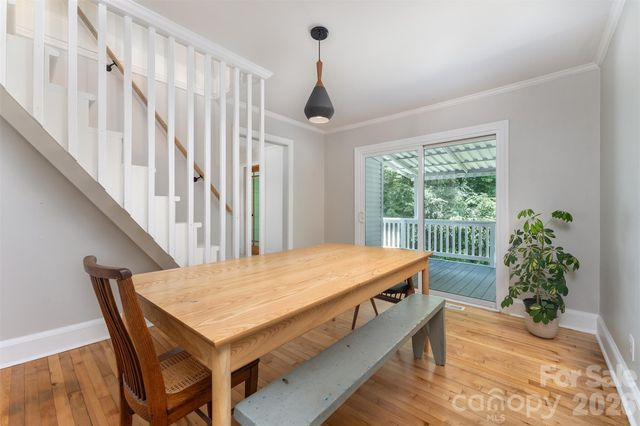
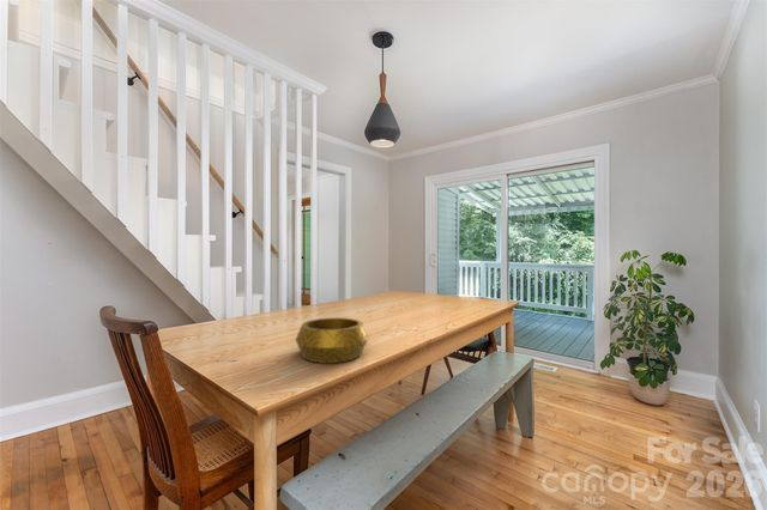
+ decorative bowl [294,316,369,364]
